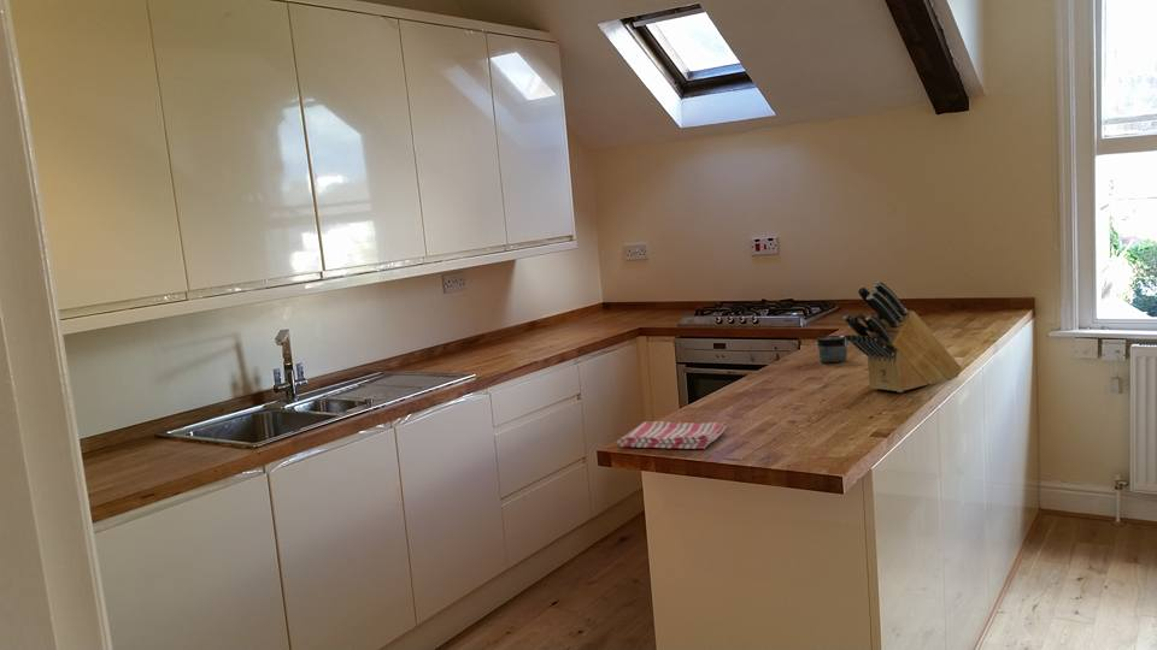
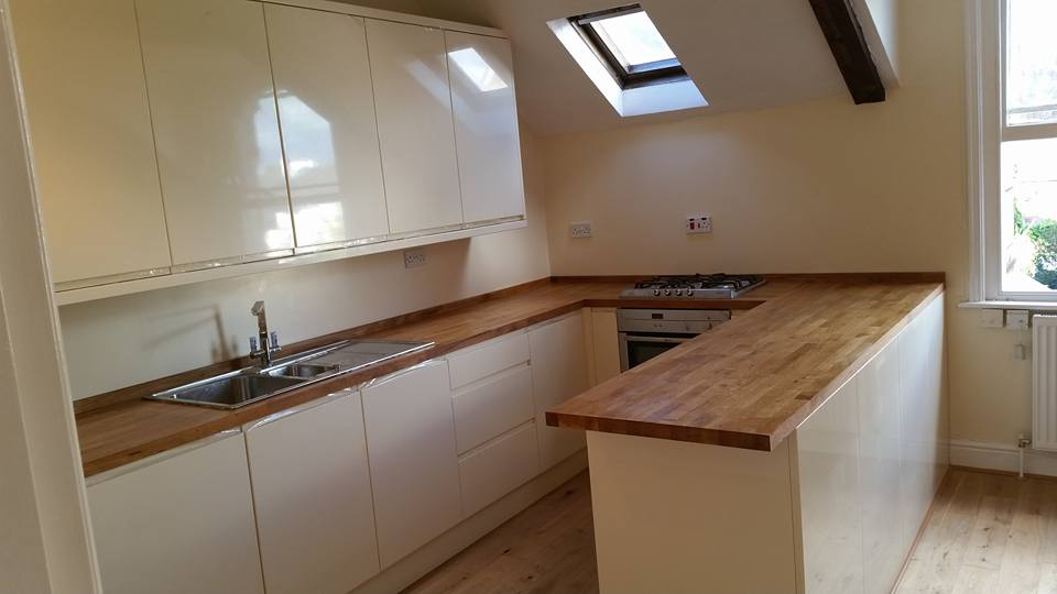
- jar [816,335,848,364]
- dish towel [616,420,728,450]
- knife block [842,280,963,394]
